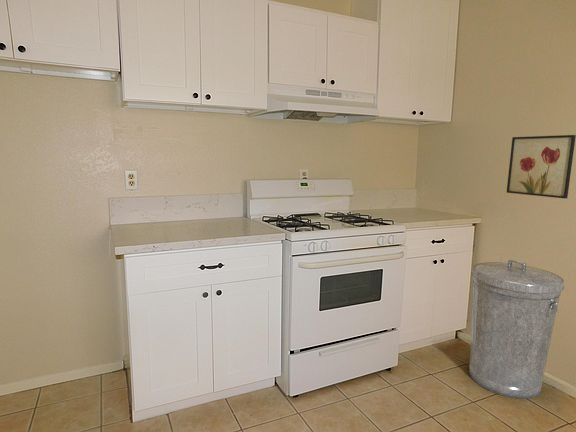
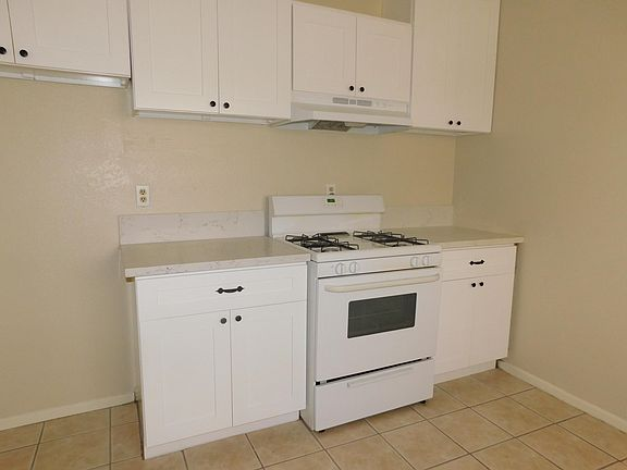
- wall art [506,134,576,199]
- trash can [468,259,565,400]
